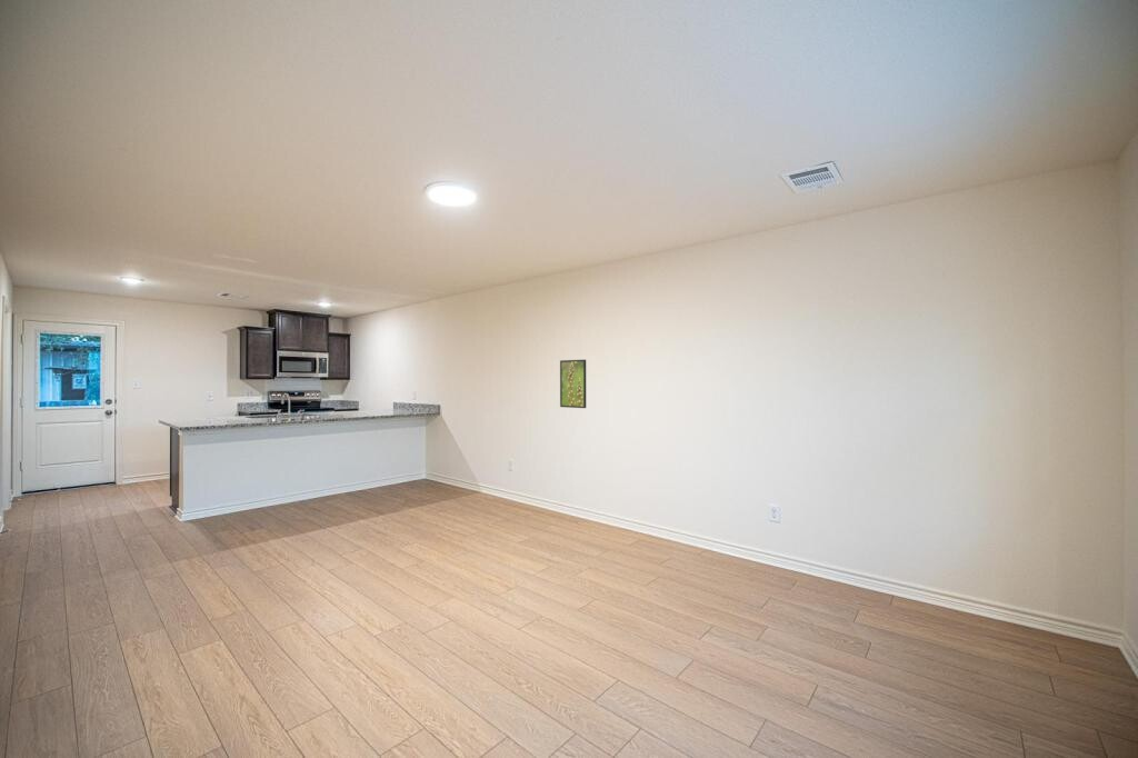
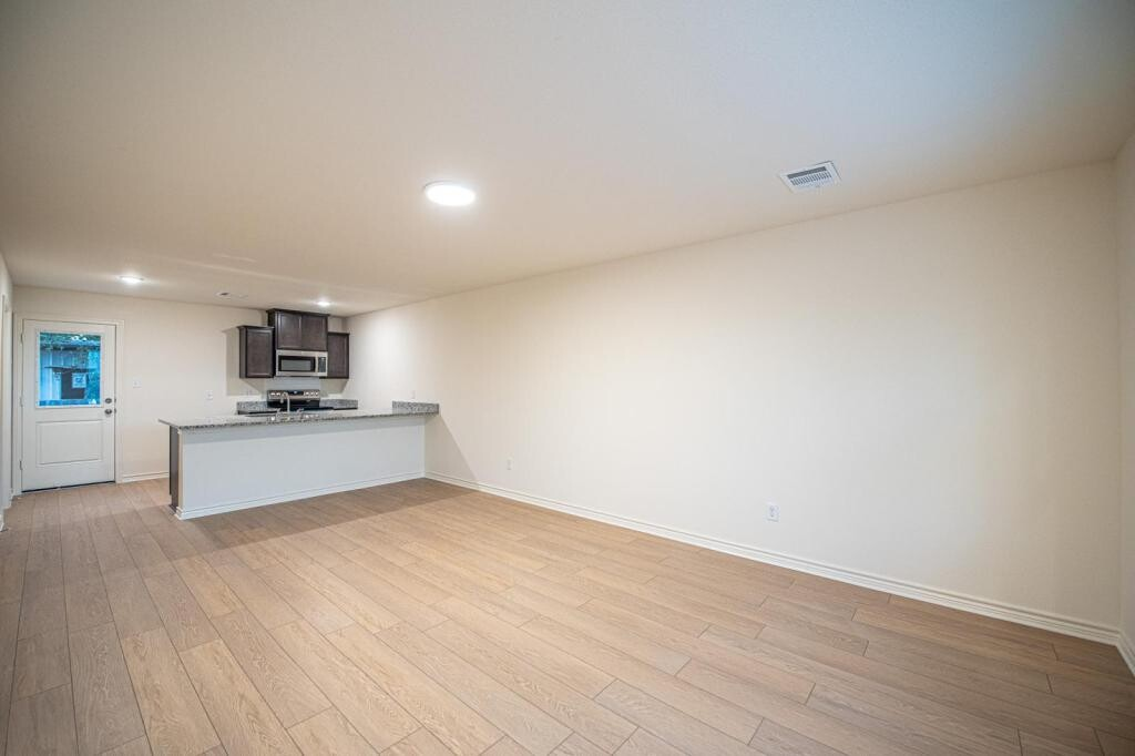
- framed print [559,359,587,409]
